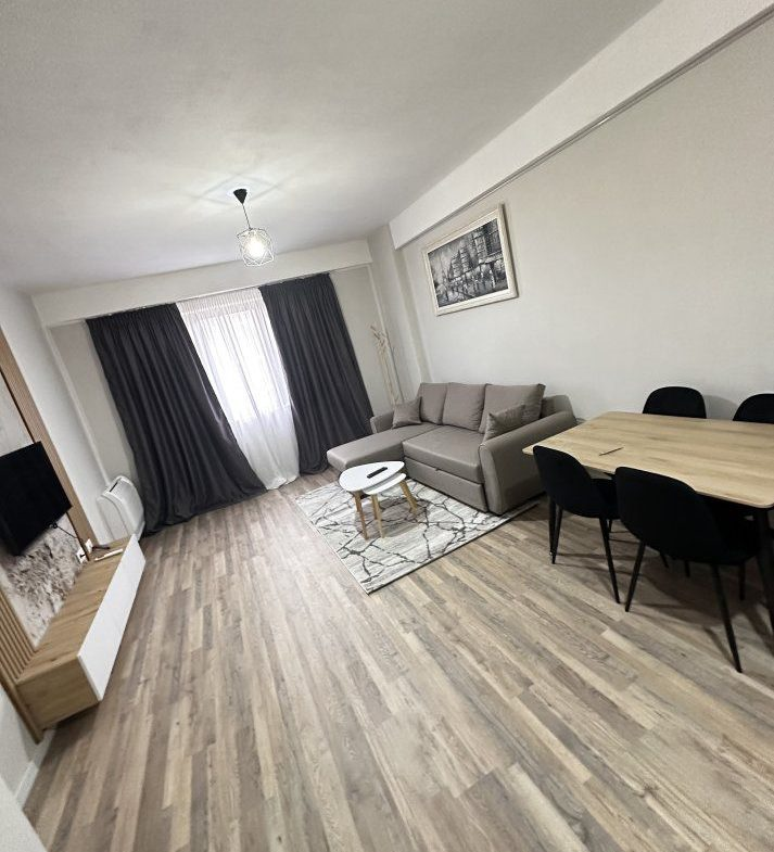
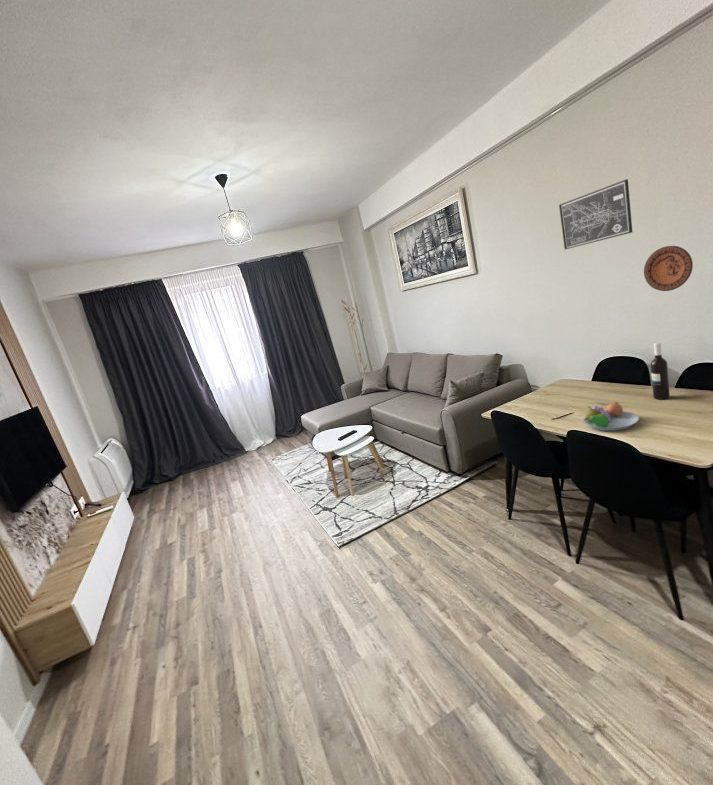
+ wall art [558,178,633,250]
+ wine bottle [650,341,671,400]
+ decorative plate [643,245,694,292]
+ fruit bowl [582,401,640,432]
